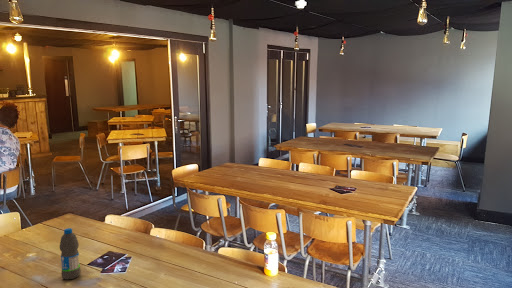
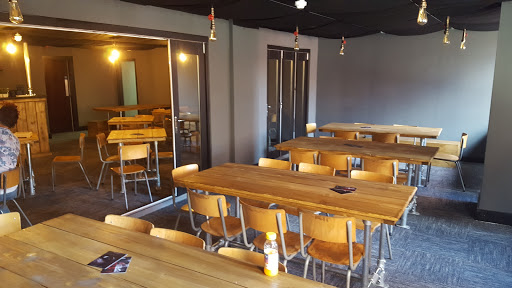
- water bottle [59,227,82,281]
